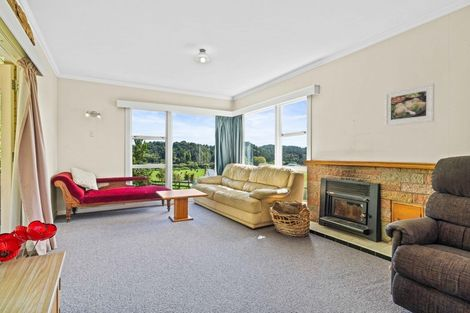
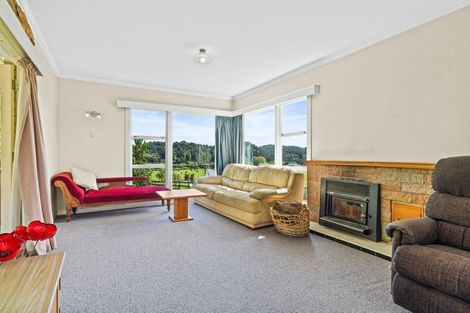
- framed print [384,82,436,127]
